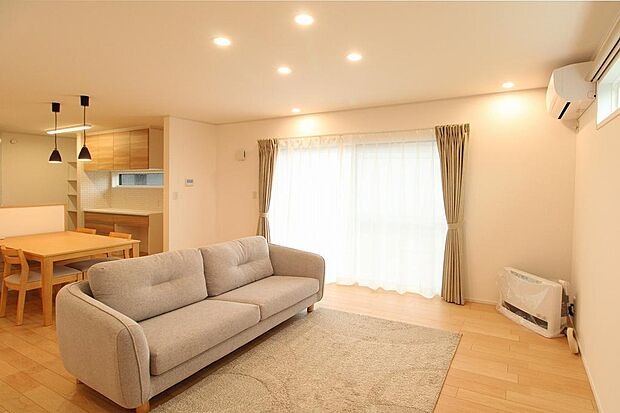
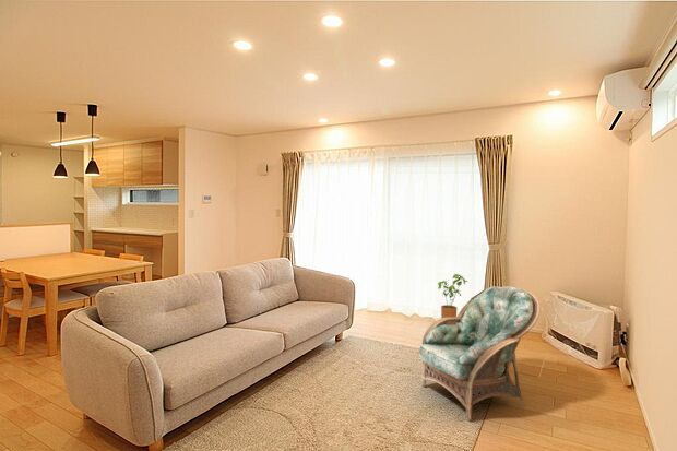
+ armchair [418,285,541,422]
+ house plant [437,273,470,324]
